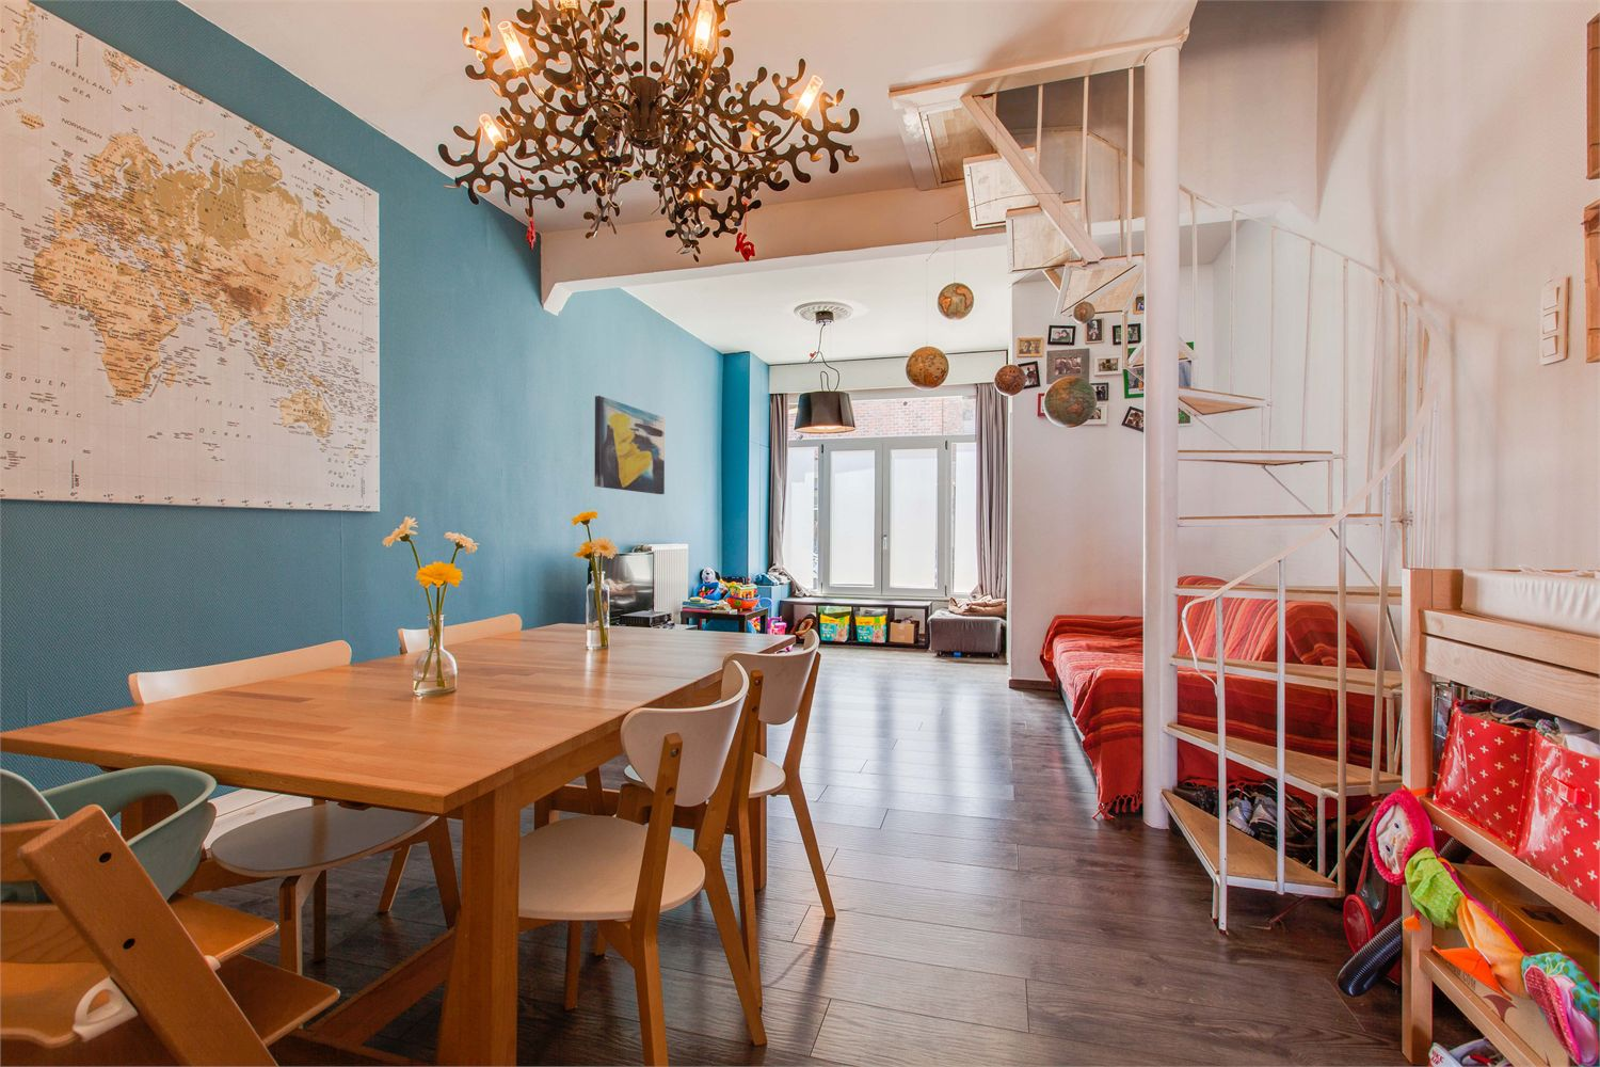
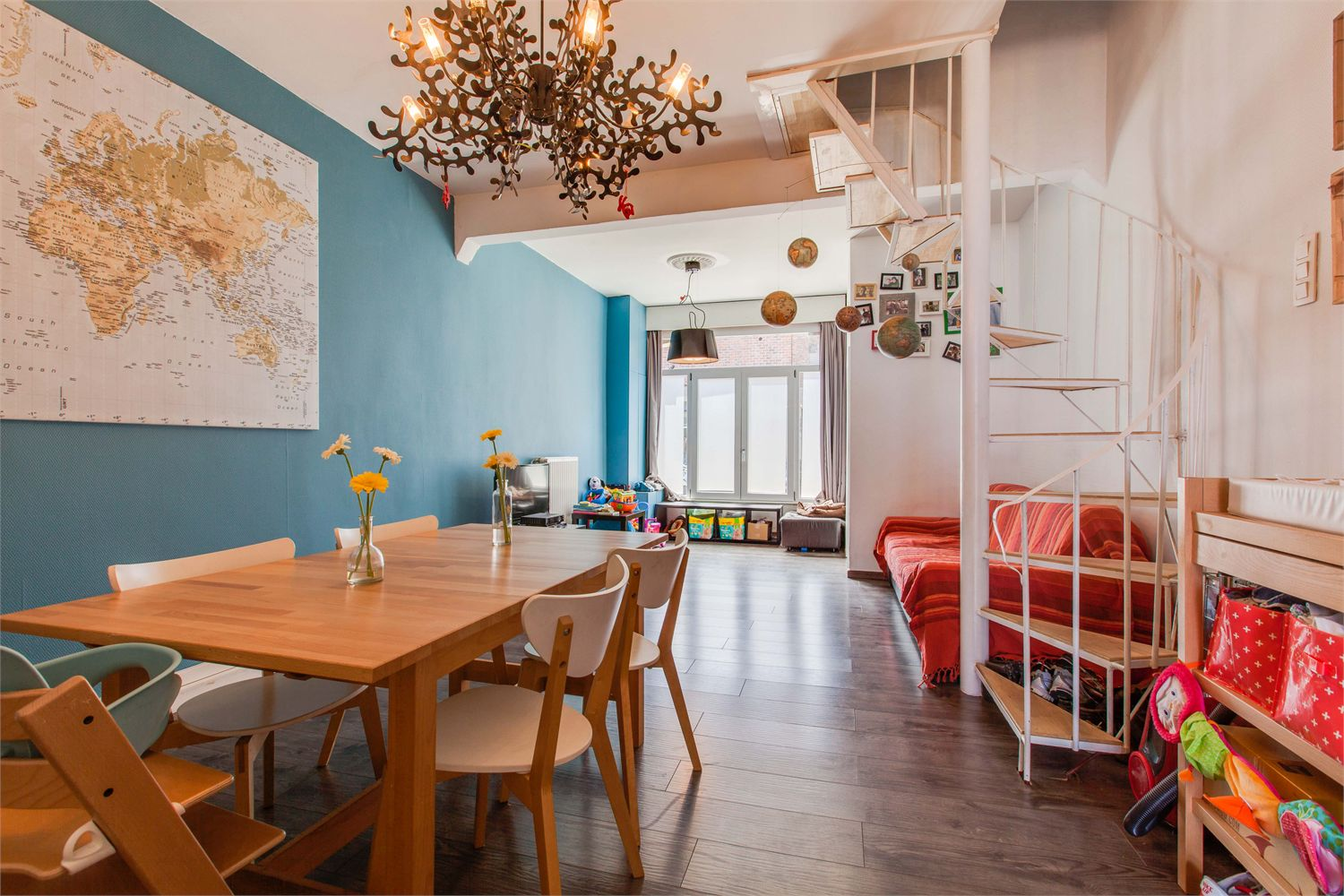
- wall art [593,395,665,495]
